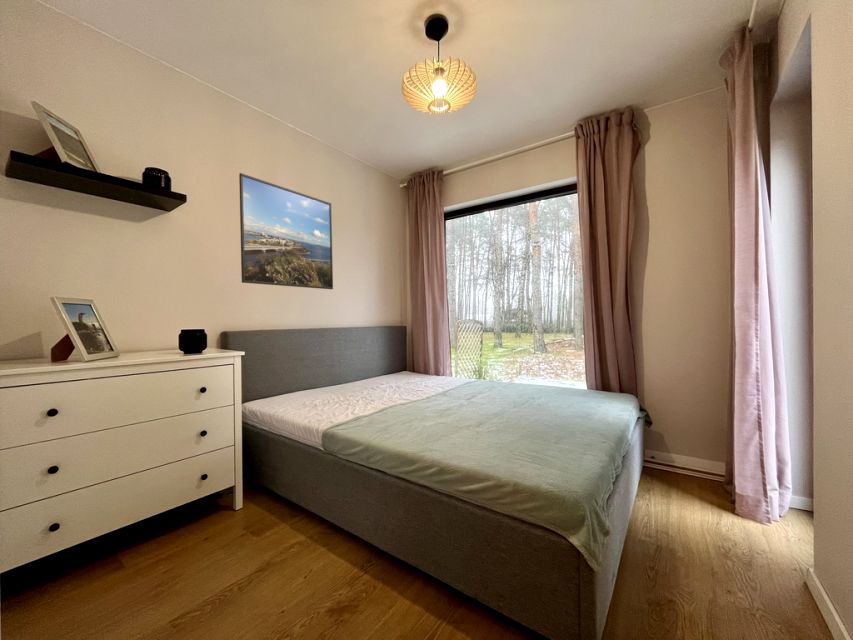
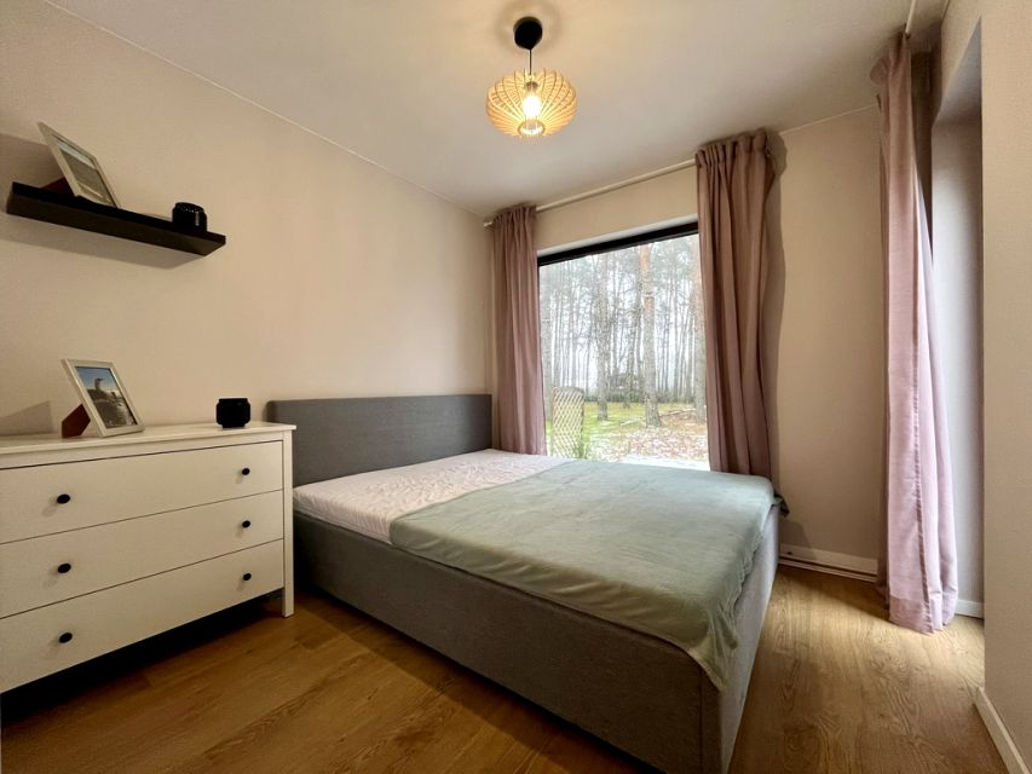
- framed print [238,172,334,290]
